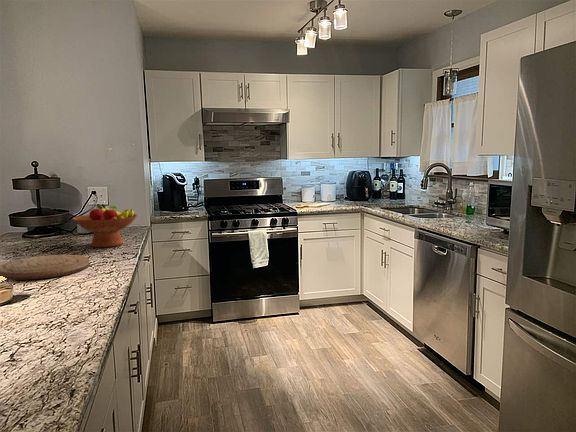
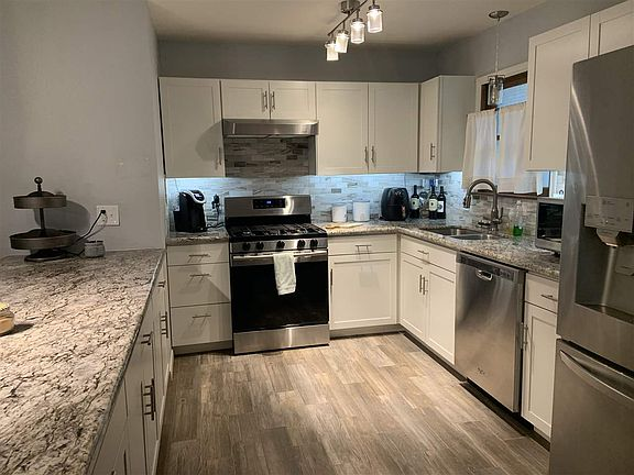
- cutting board [0,254,90,281]
- fruit bowl [72,203,138,248]
